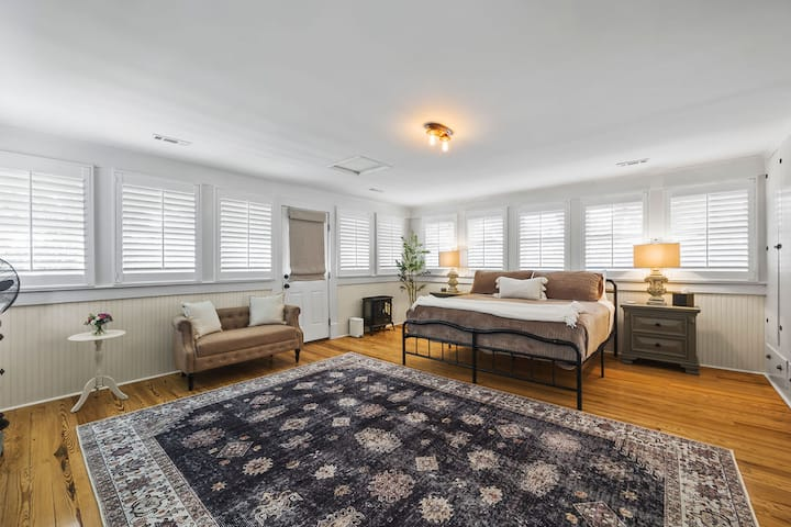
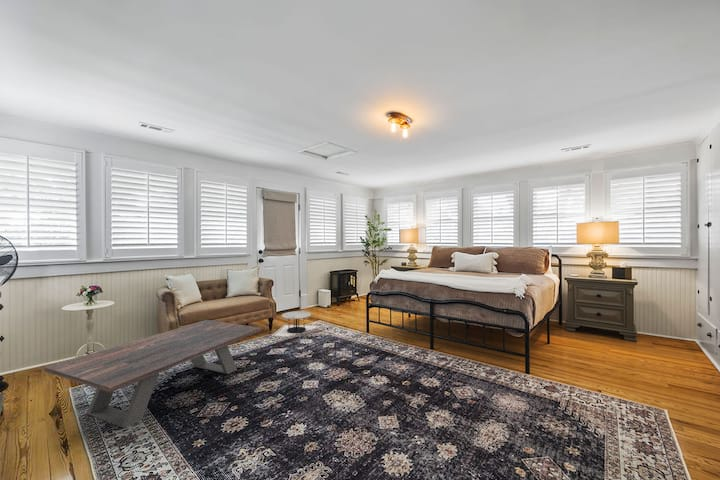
+ side table [271,310,320,337]
+ coffee table [43,319,262,429]
